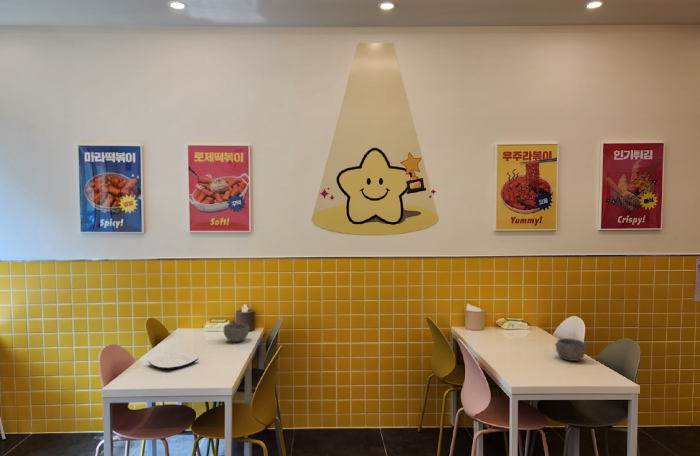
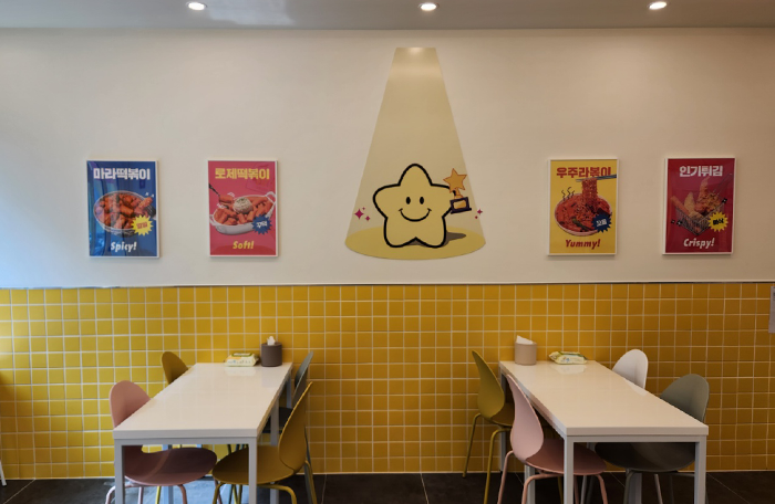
- bowl [554,337,588,362]
- bowl [223,322,250,343]
- plate [147,351,200,370]
